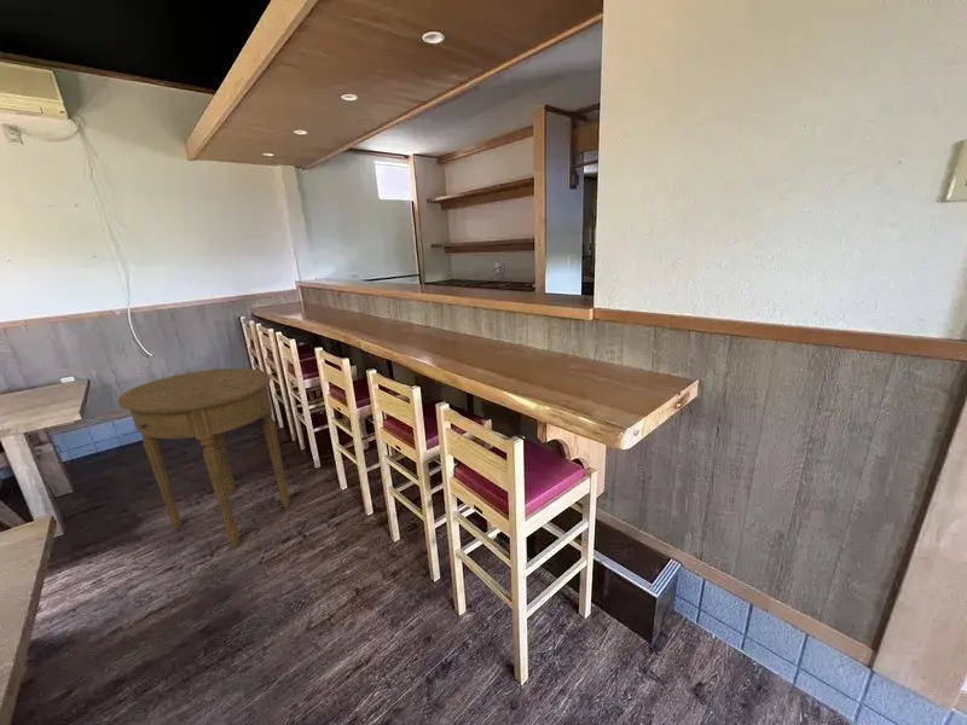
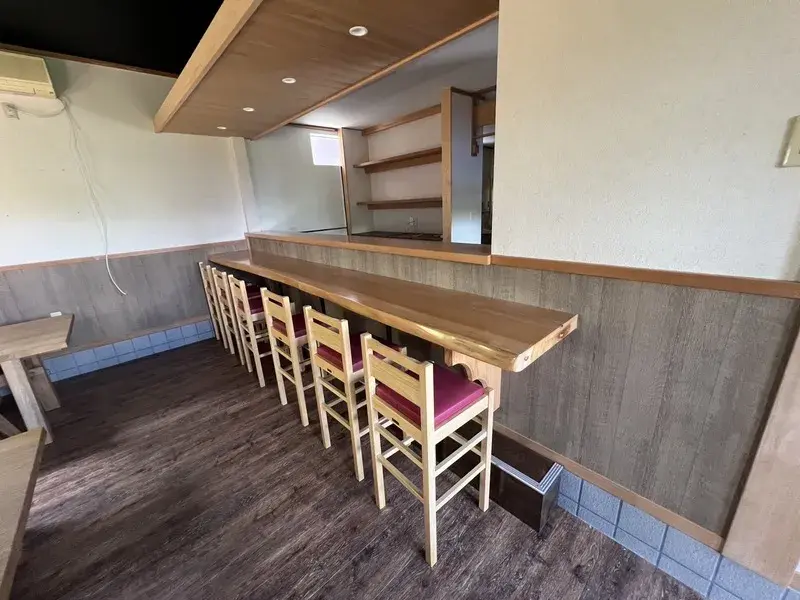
- side table [117,367,290,549]
